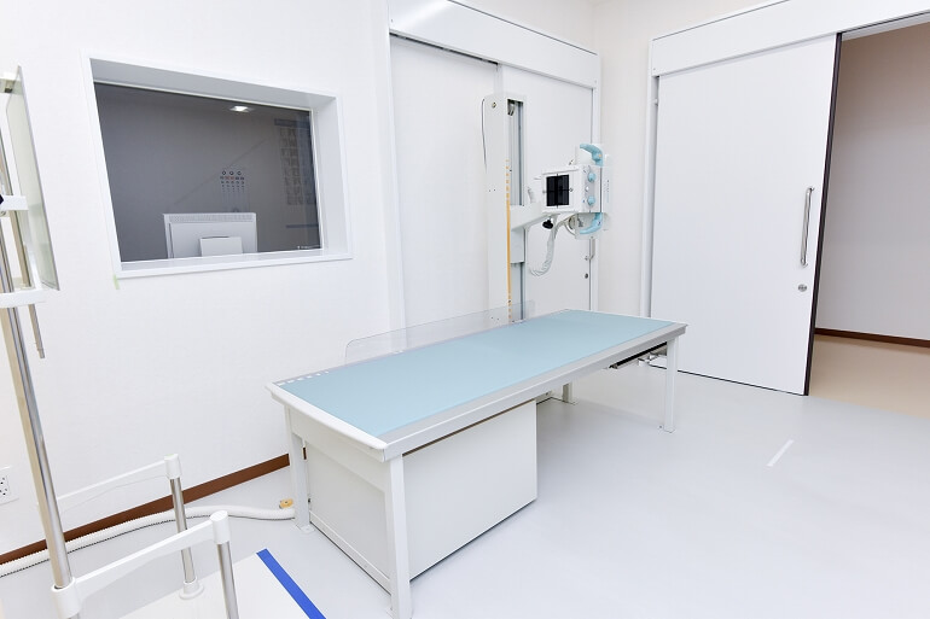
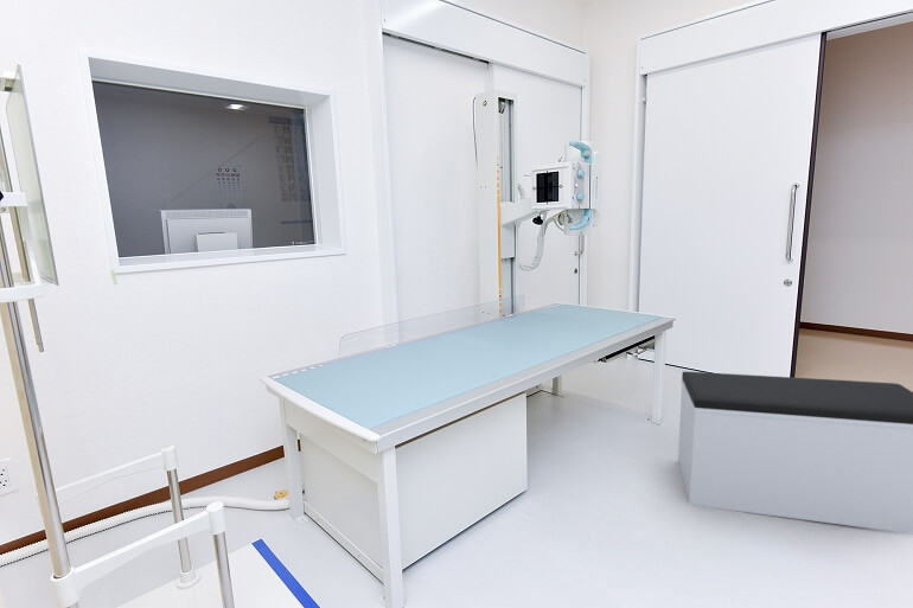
+ bench [677,371,913,535]
